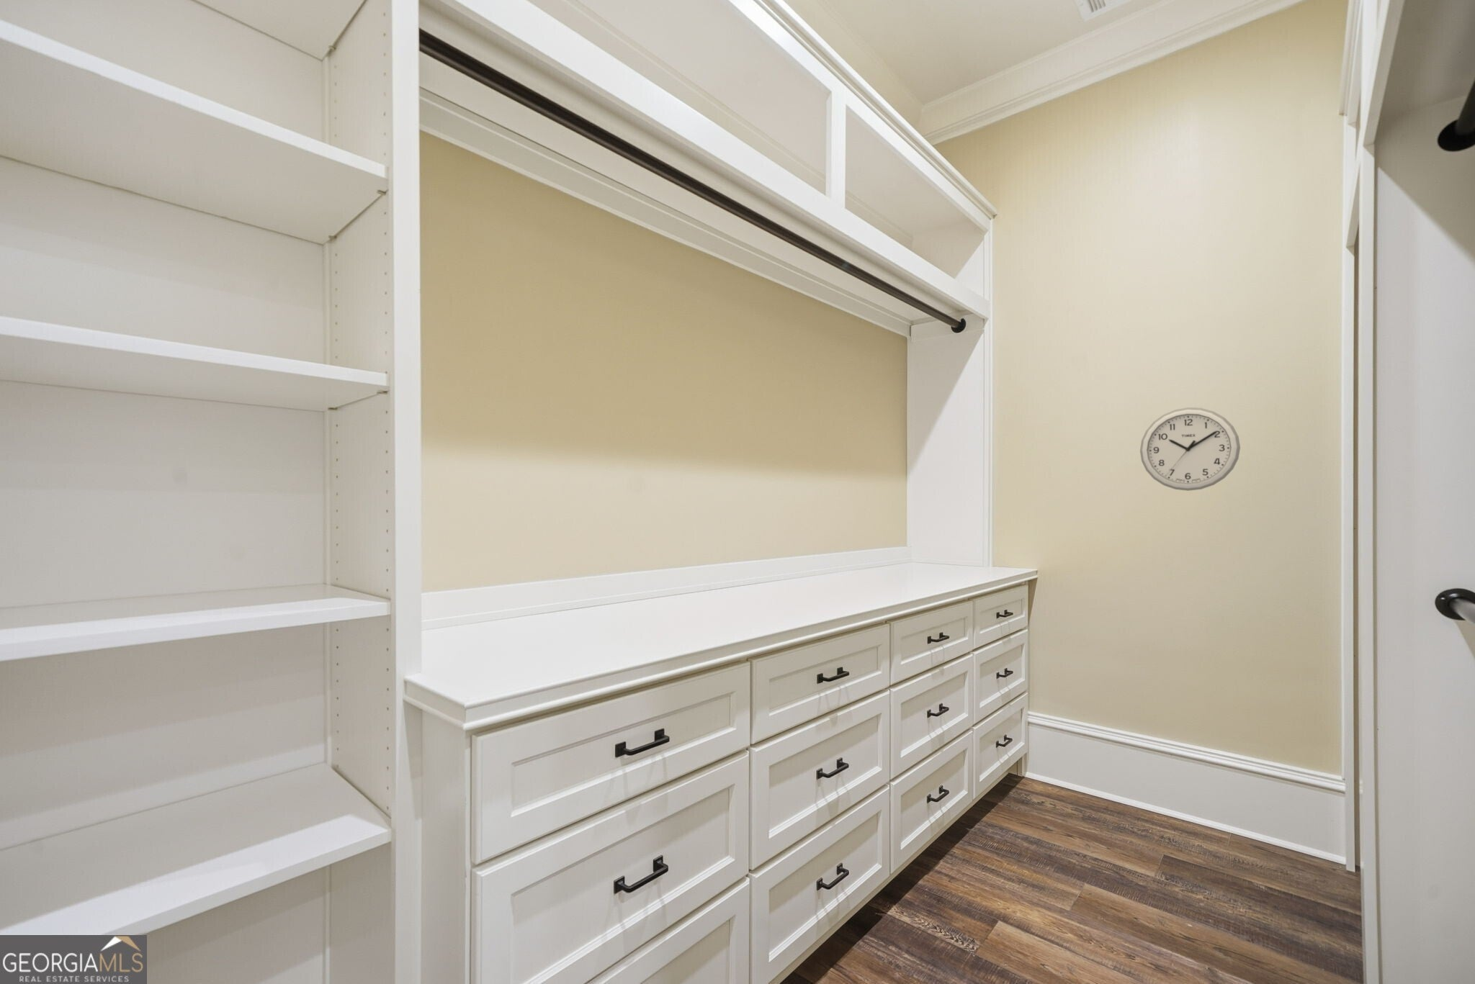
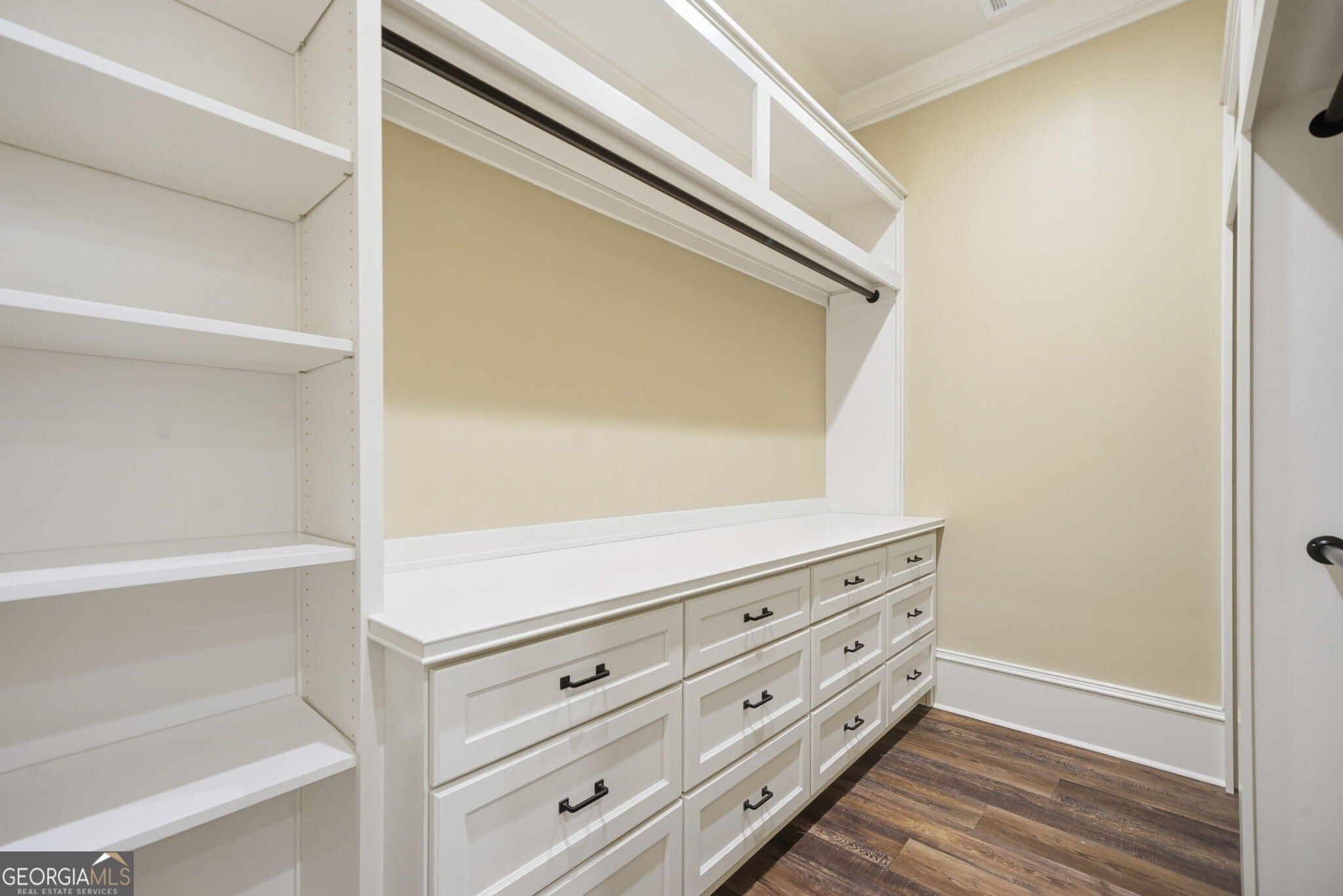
- wall clock [1139,406,1241,492]
